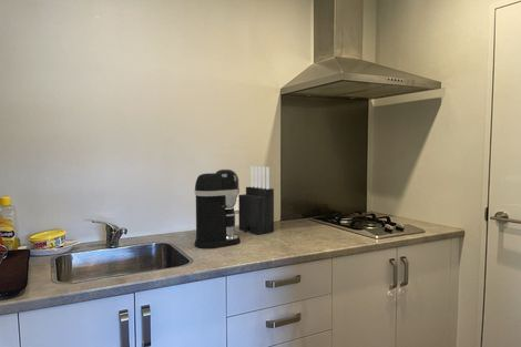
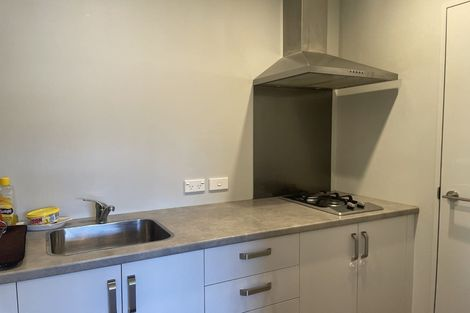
- knife block [237,165,275,236]
- coffee maker [193,169,242,249]
